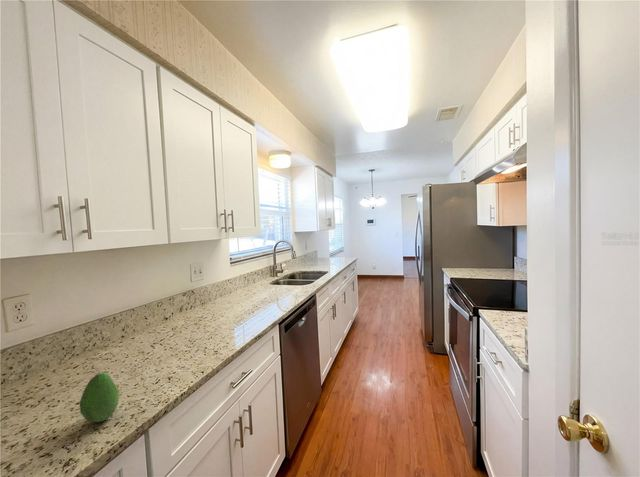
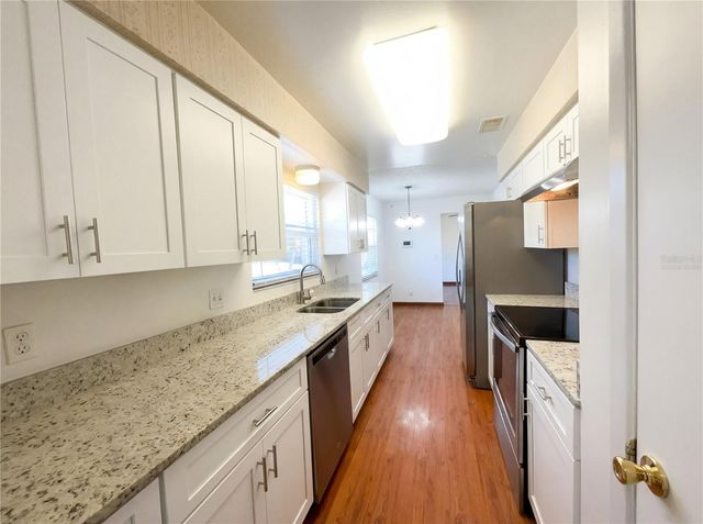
- fruit [79,371,120,423]
